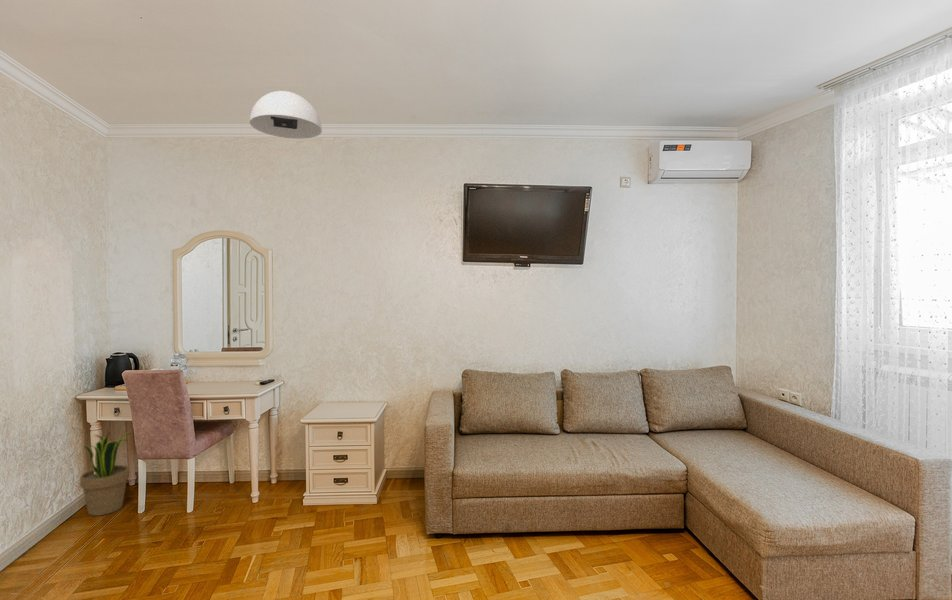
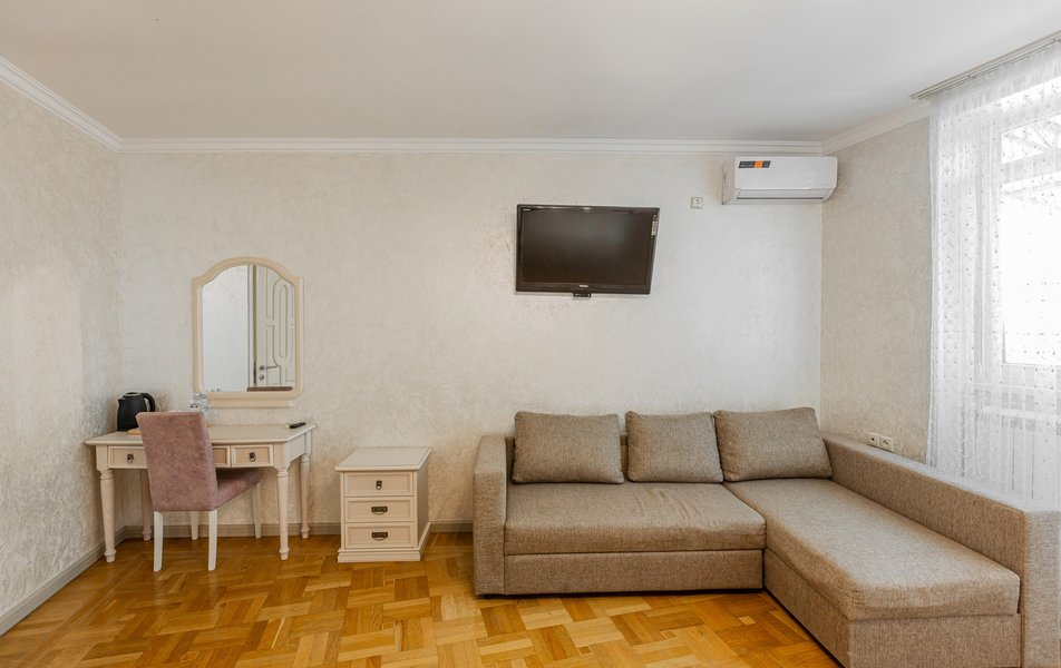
- potted plant [79,431,133,517]
- ceiling light [249,90,323,140]
